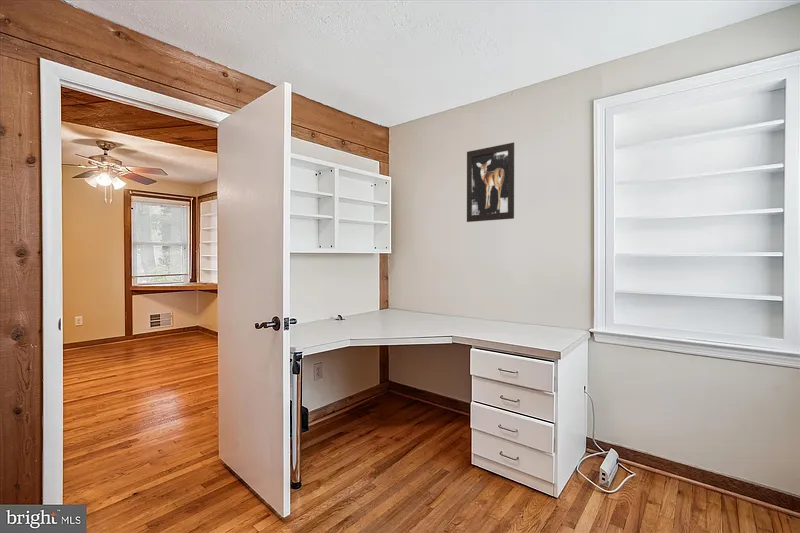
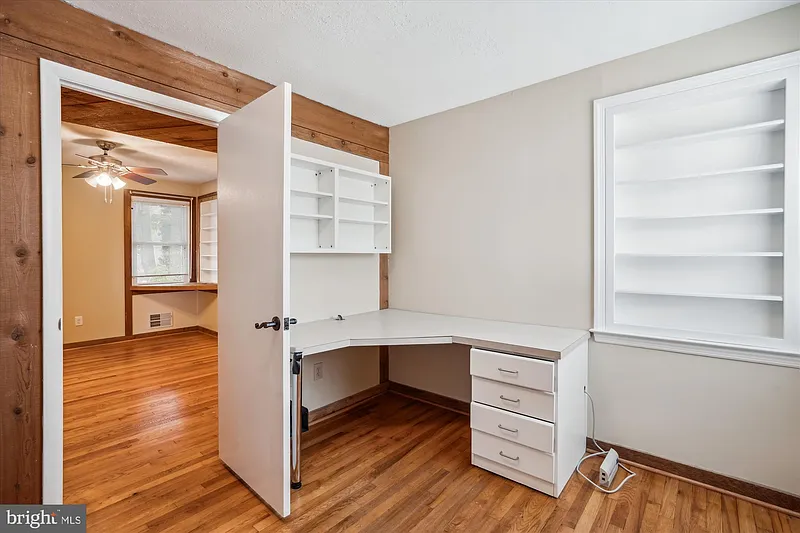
- wall art [466,142,515,223]
